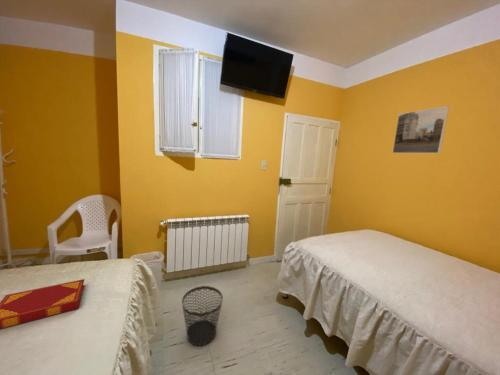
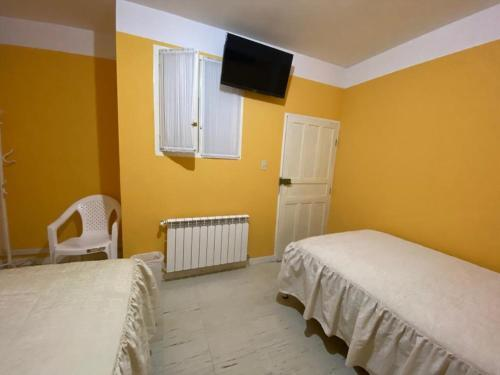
- hardback book [0,278,86,330]
- wastebasket [181,285,224,347]
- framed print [391,105,450,154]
